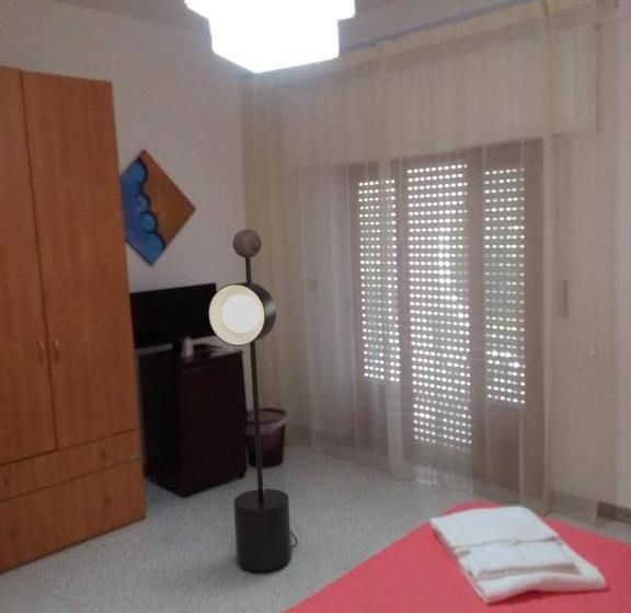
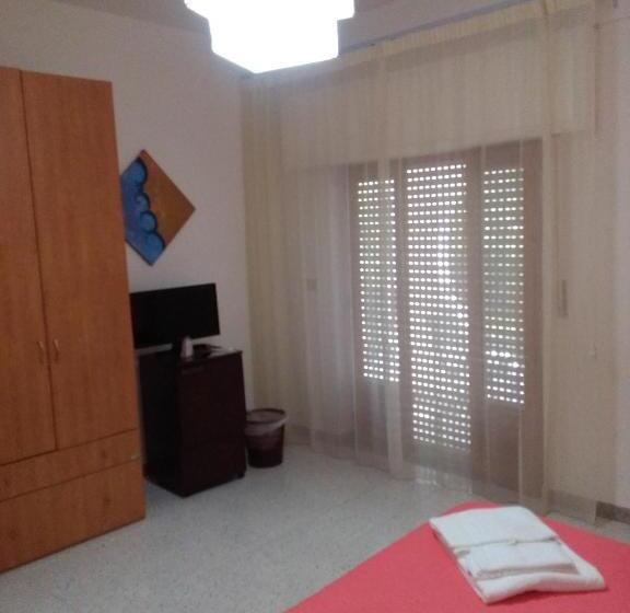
- floor lamp [207,229,299,571]
